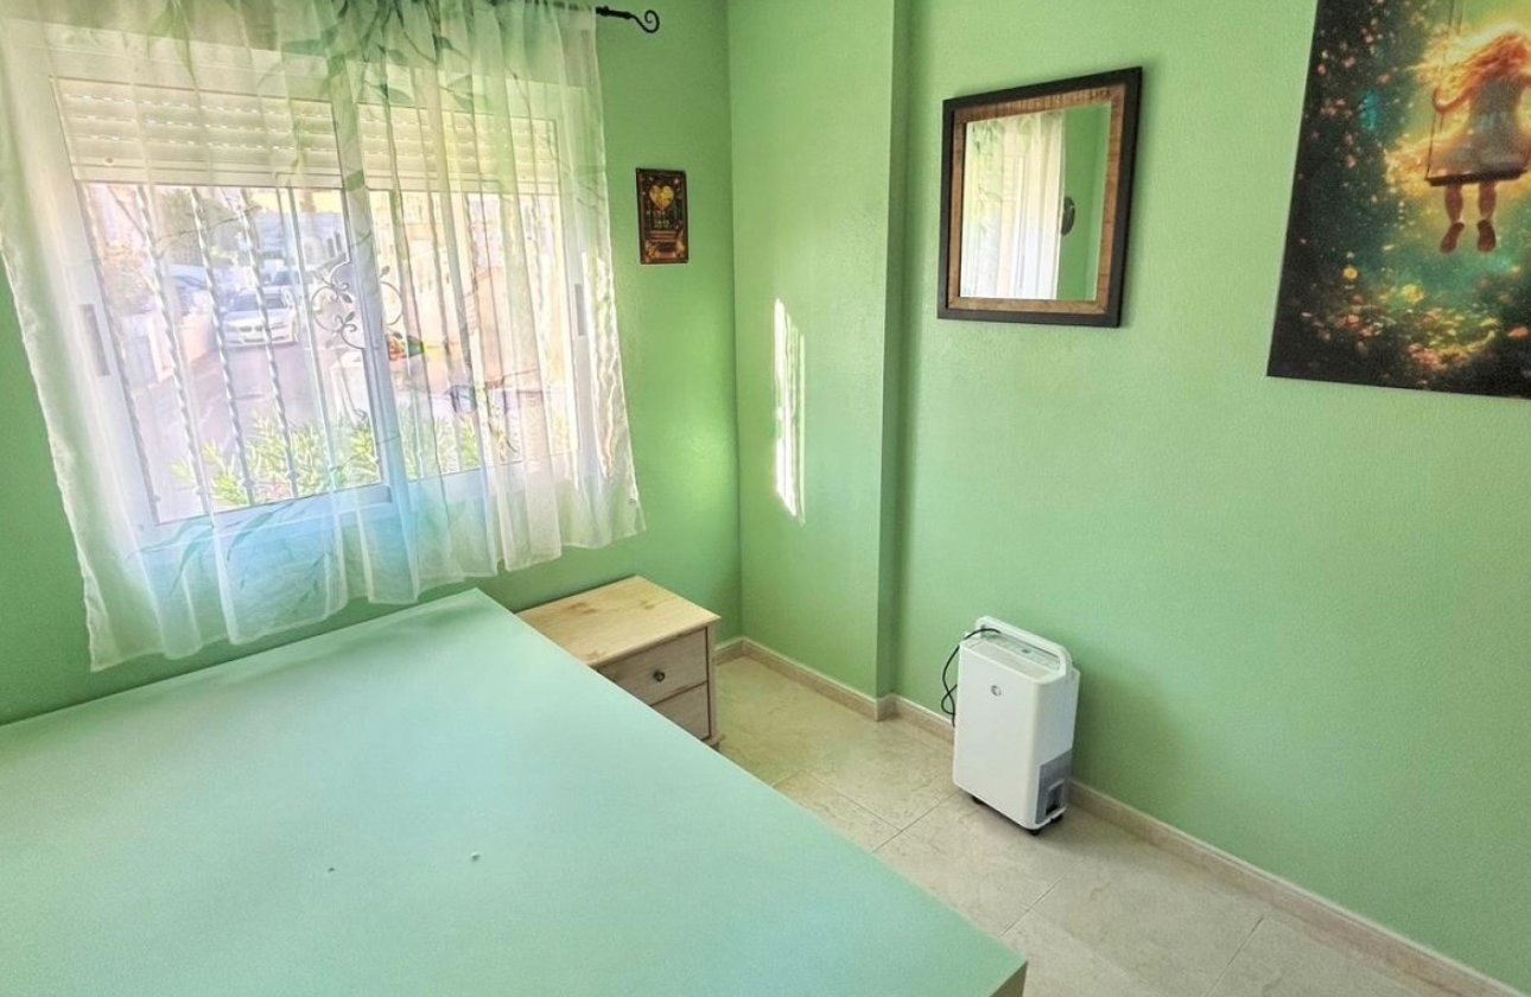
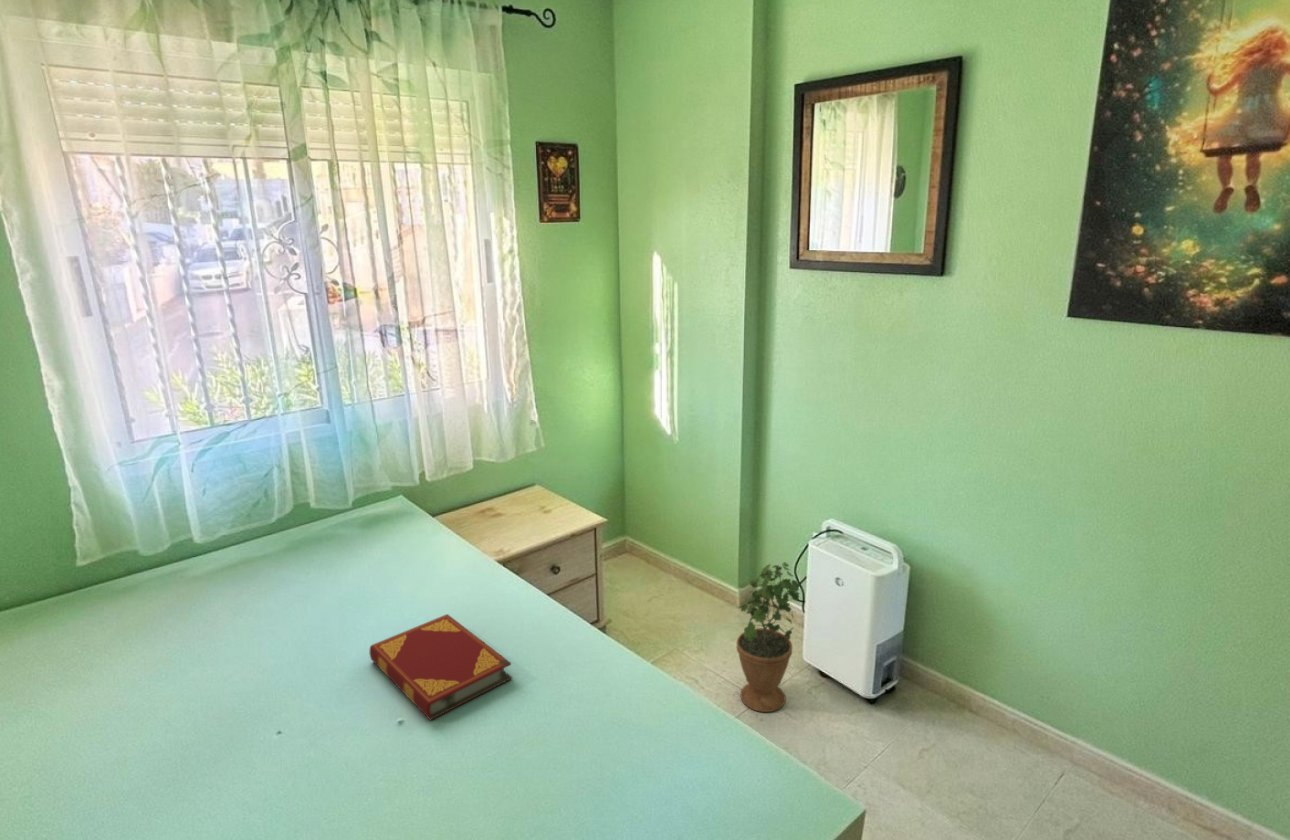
+ potted plant [735,561,801,713]
+ hardback book [368,613,513,721]
